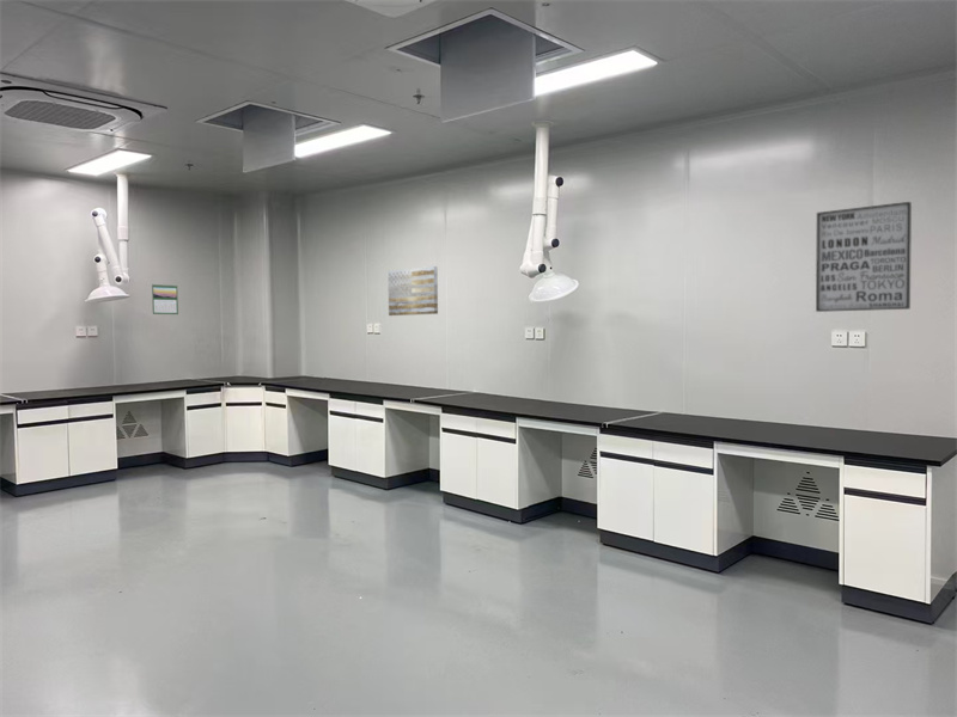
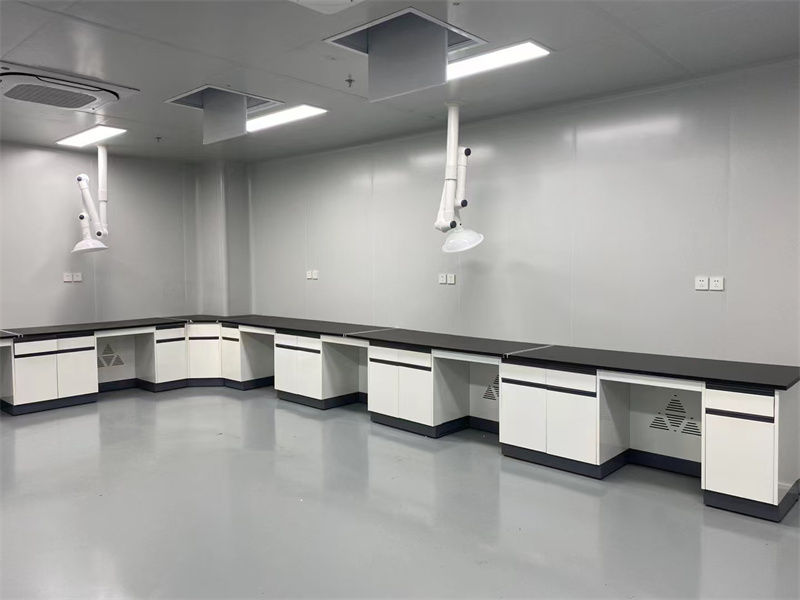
- wall art [815,201,913,313]
- calendar [151,283,179,315]
- wall art [386,265,439,317]
